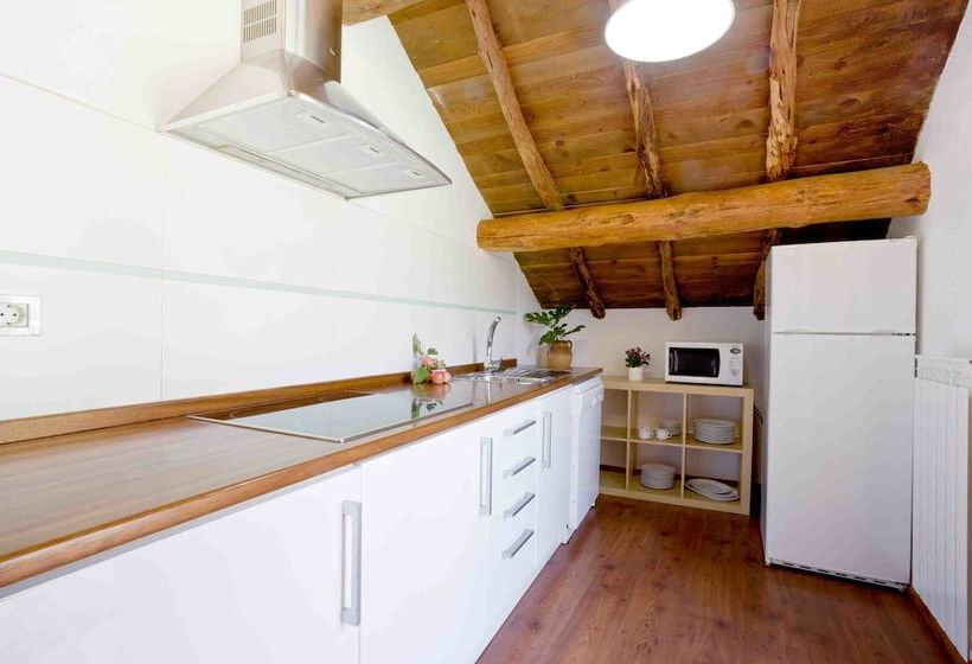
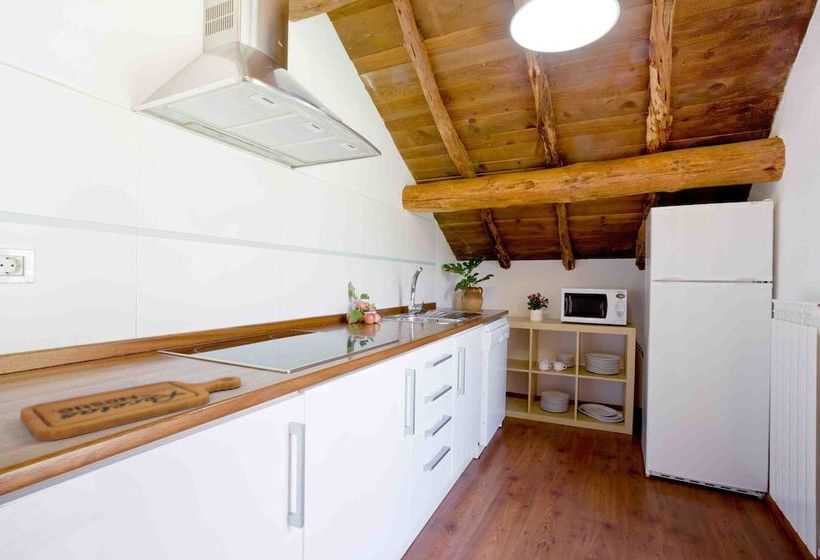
+ cutting board [19,376,242,442]
